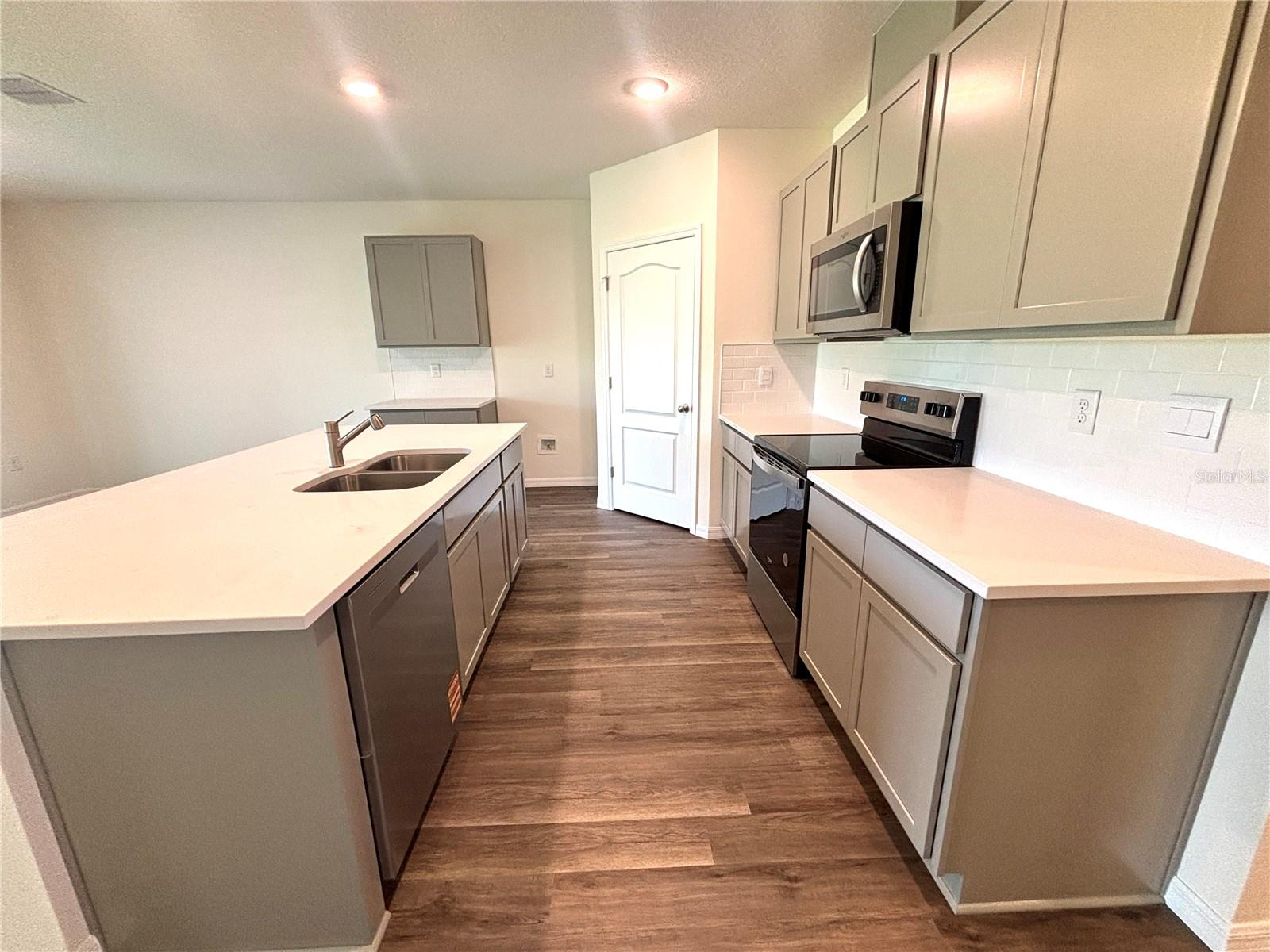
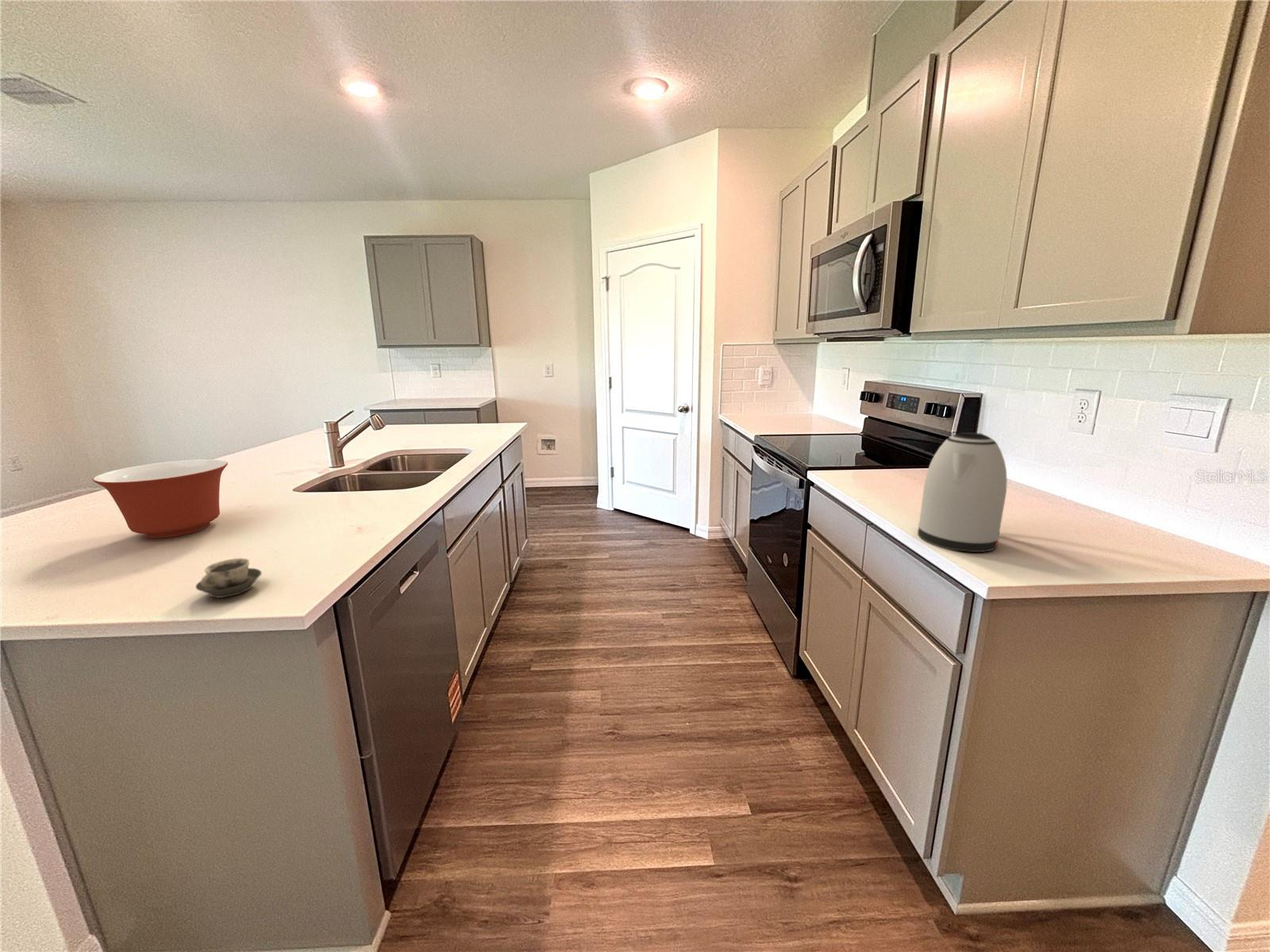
+ cup [194,558,263,598]
+ kettle [917,432,1008,553]
+ mixing bowl [92,459,229,539]
